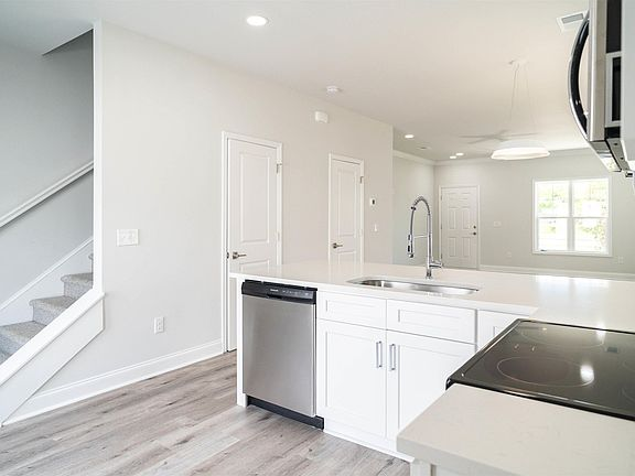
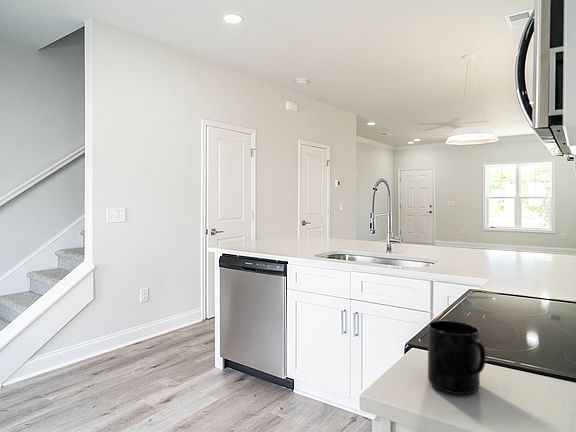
+ mug [427,320,487,395]
